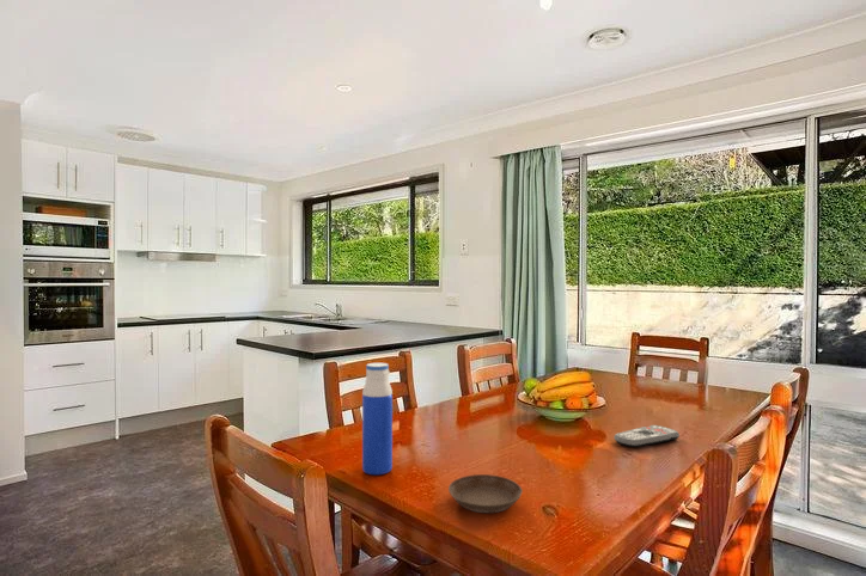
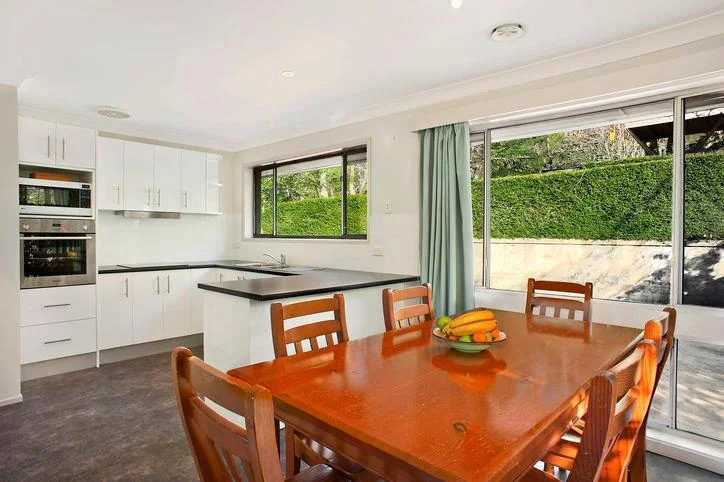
- saucer [447,473,523,514]
- water bottle [361,362,394,476]
- remote control [614,424,681,448]
